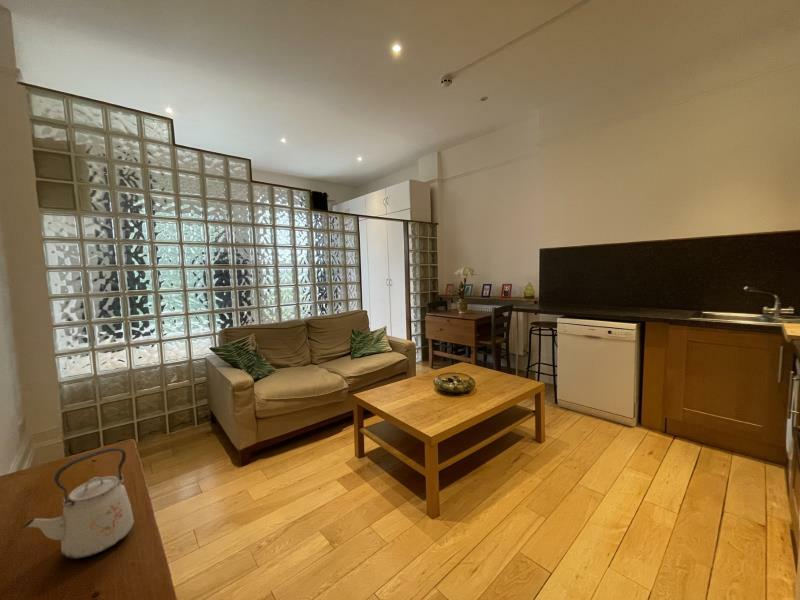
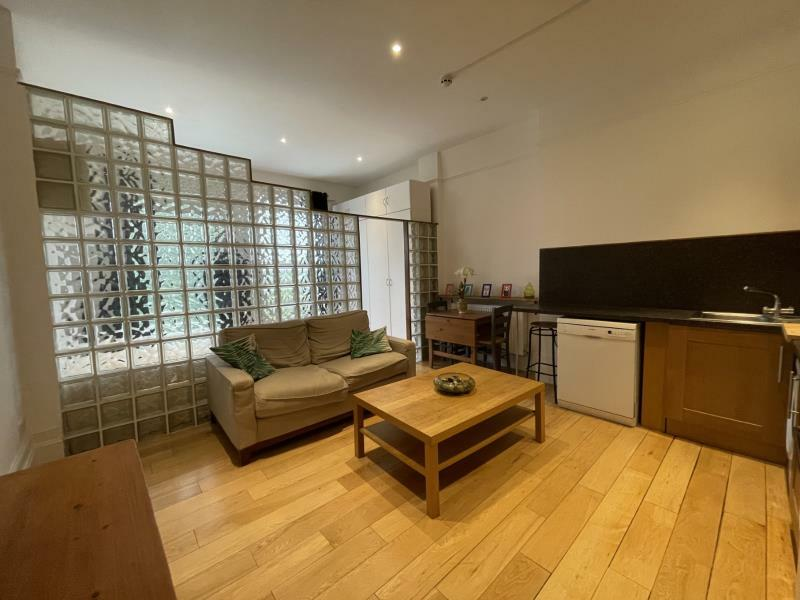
- kettle [22,447,135,560]
